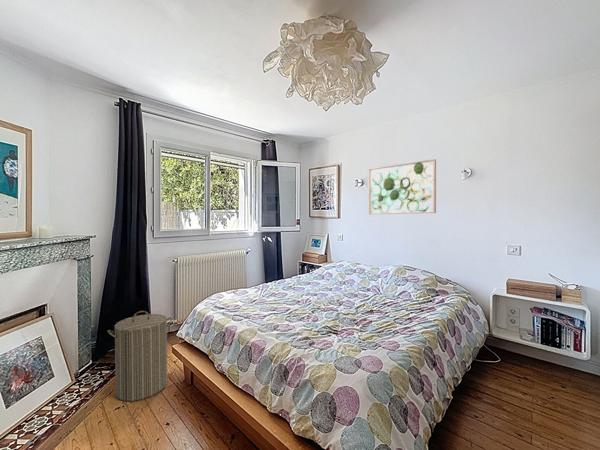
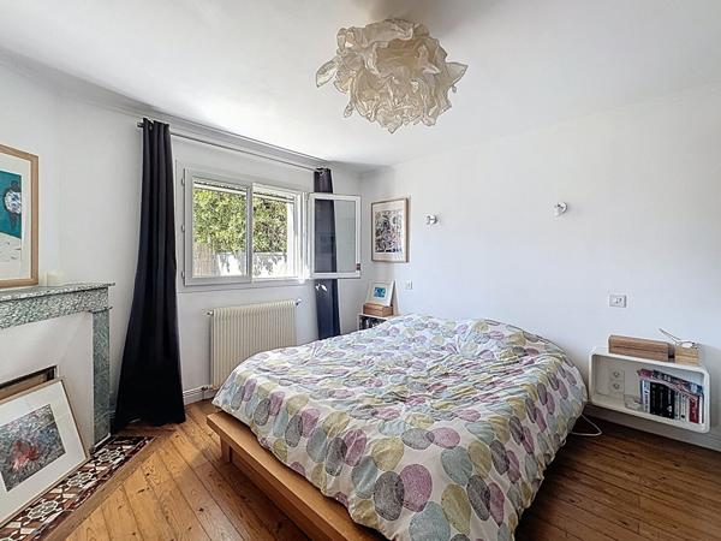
- wall art [368,158,437,215]
- laundry hamper [107,310,173,402]
